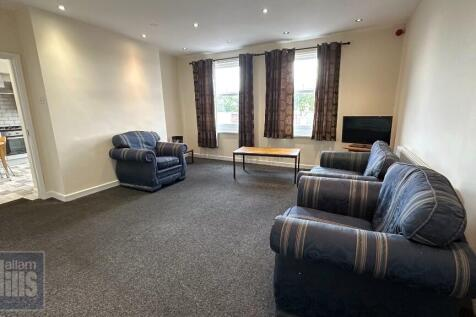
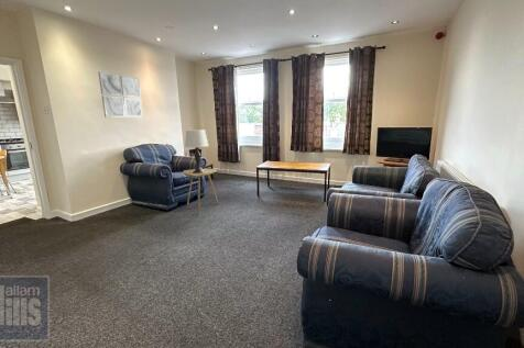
+ lamp [184,128,210,173]
+ wall art [97,71,144,119]
+ side table [183,168,219,214]
